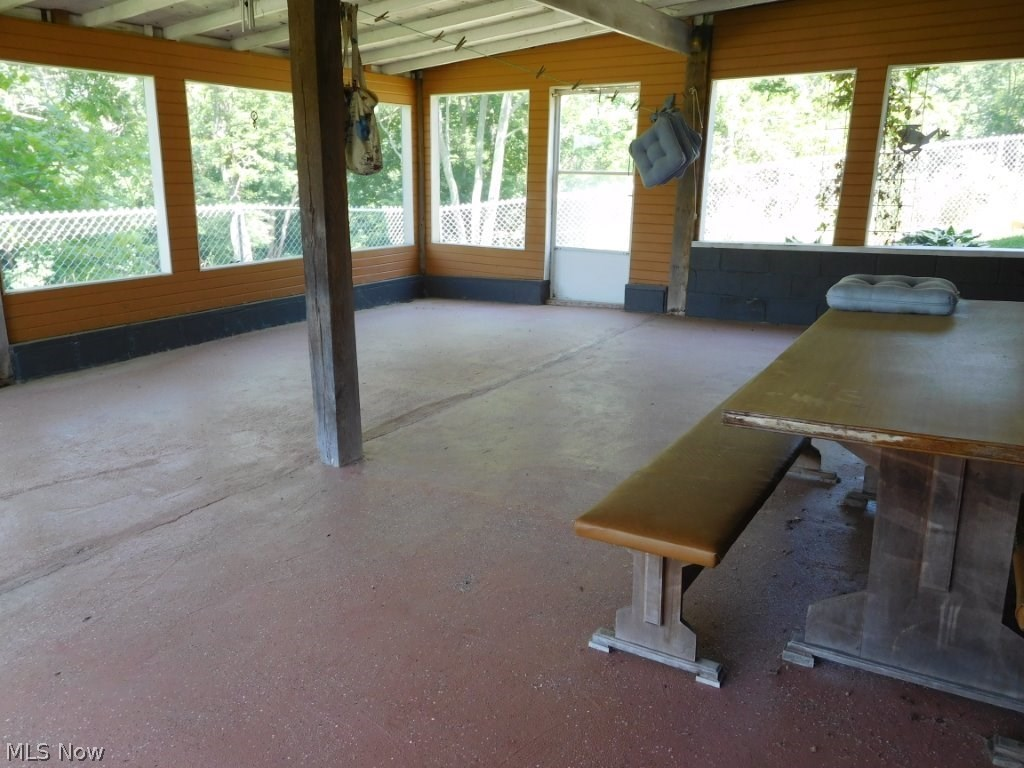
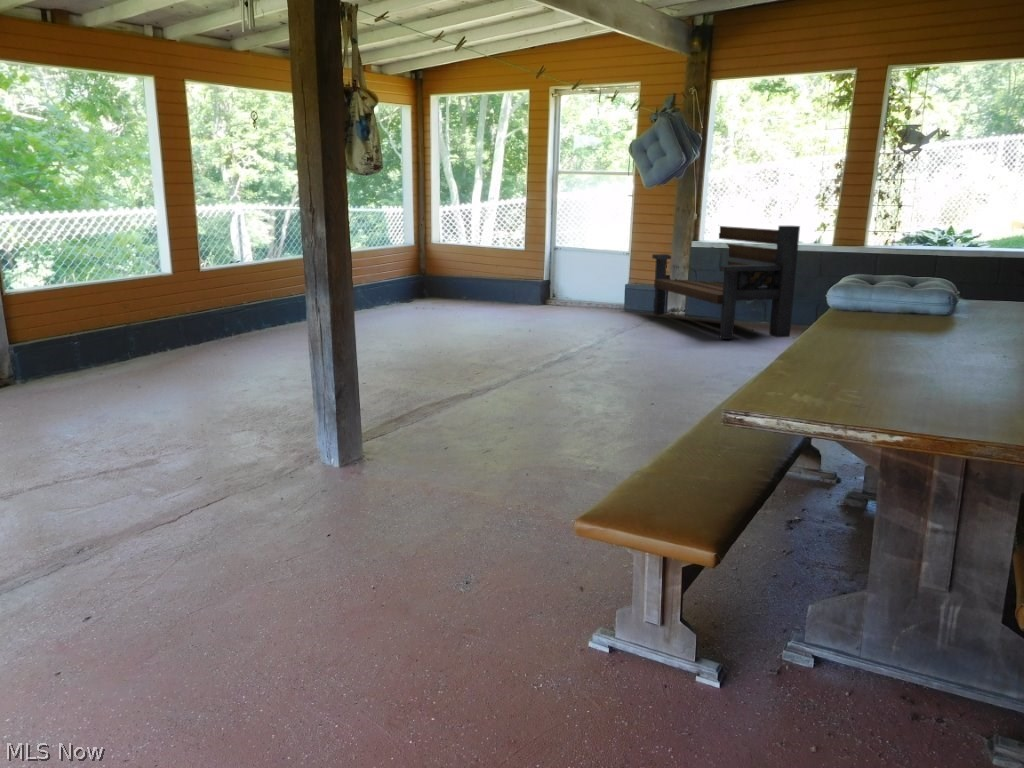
+ bench [651,225,801,340]
